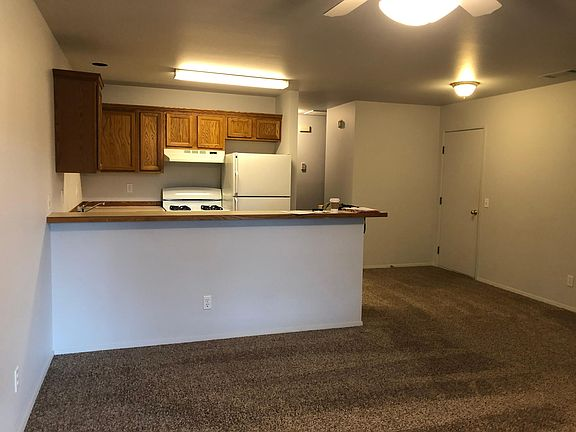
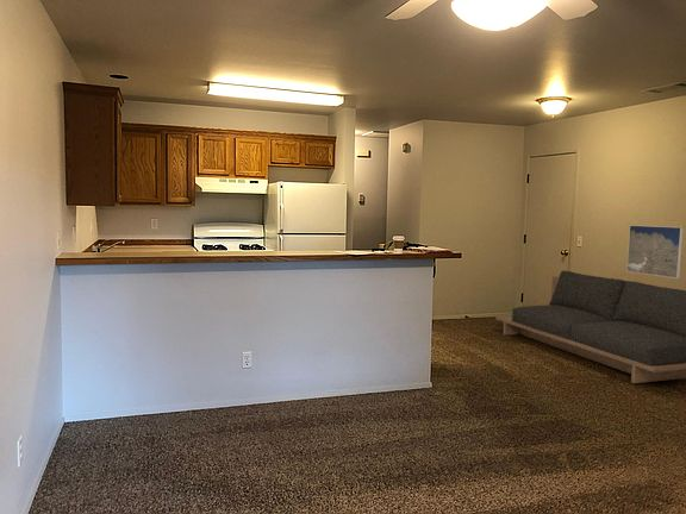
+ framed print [625,224,685,280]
+ sofa [494,269,686,384]
